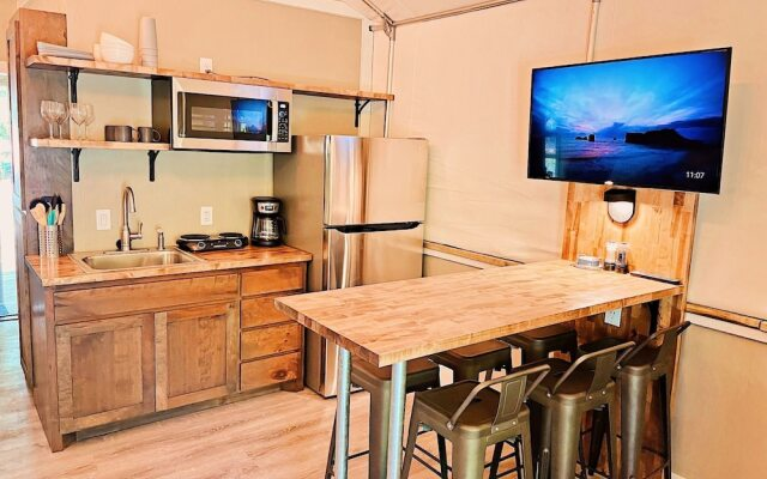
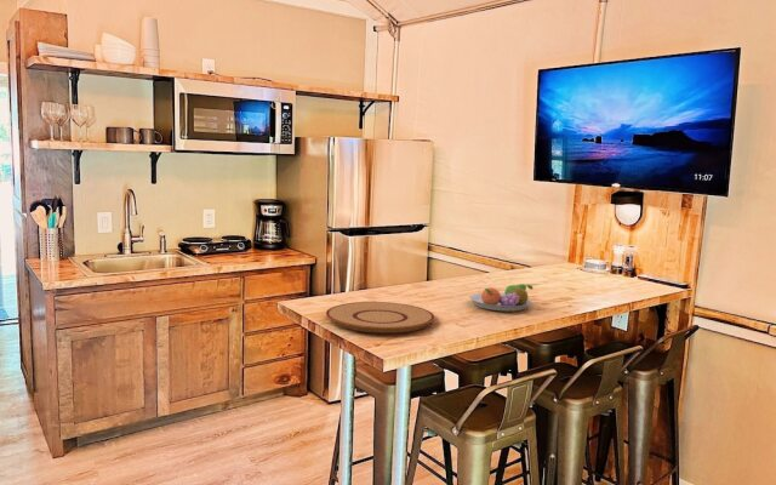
+ plate [325,301,435,333]
+ fruit bowl [468,283,535,313]
